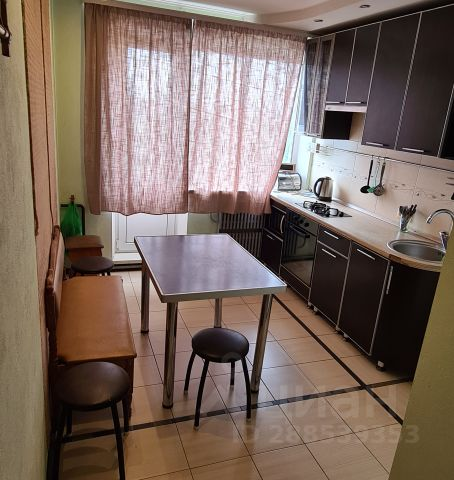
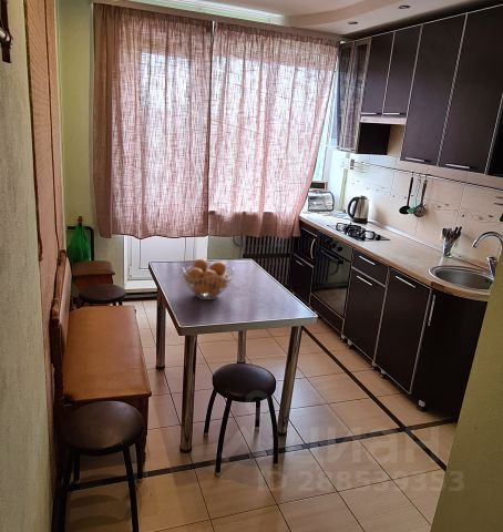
+ fruit basket [182,257,235,300]
